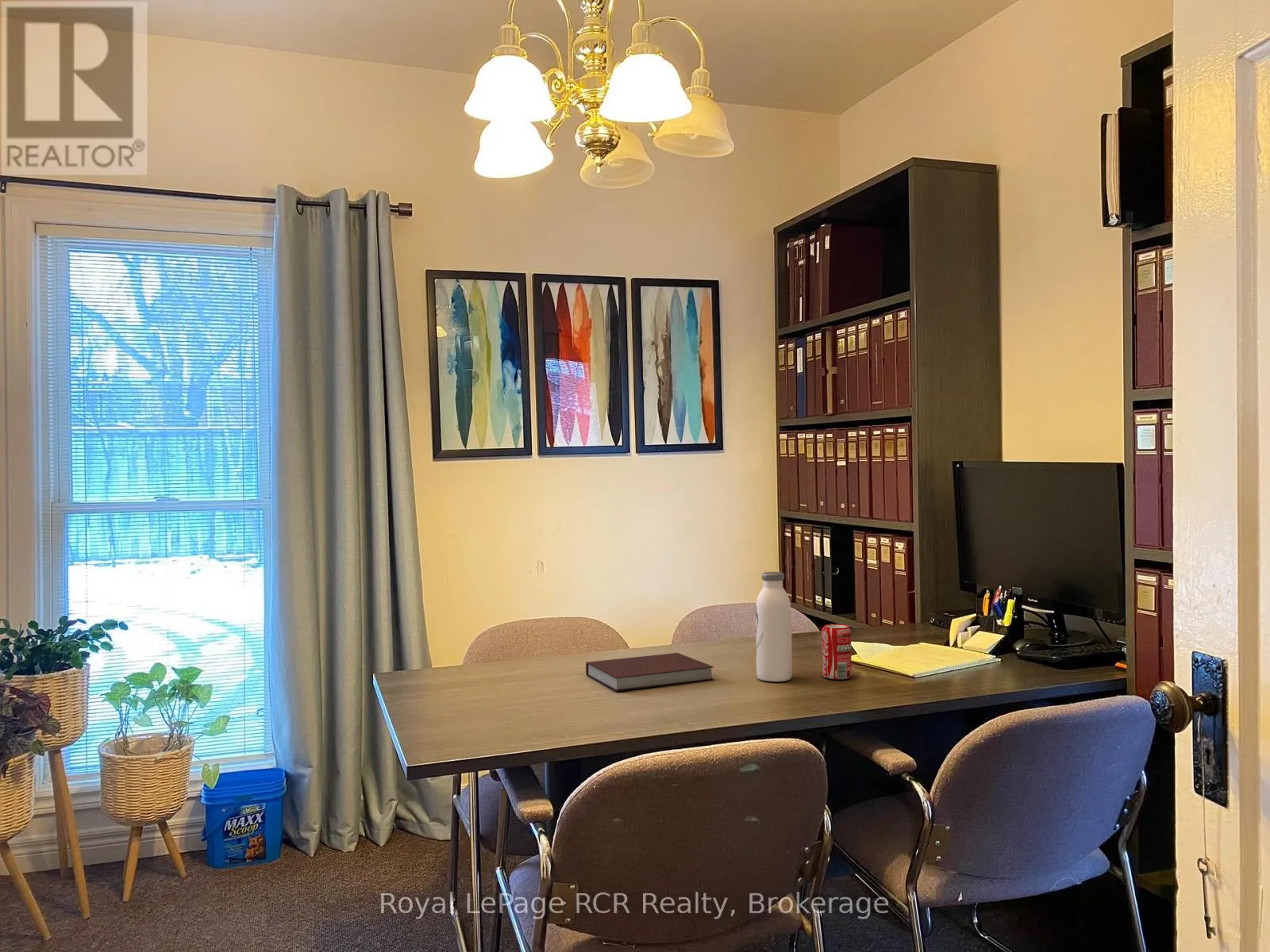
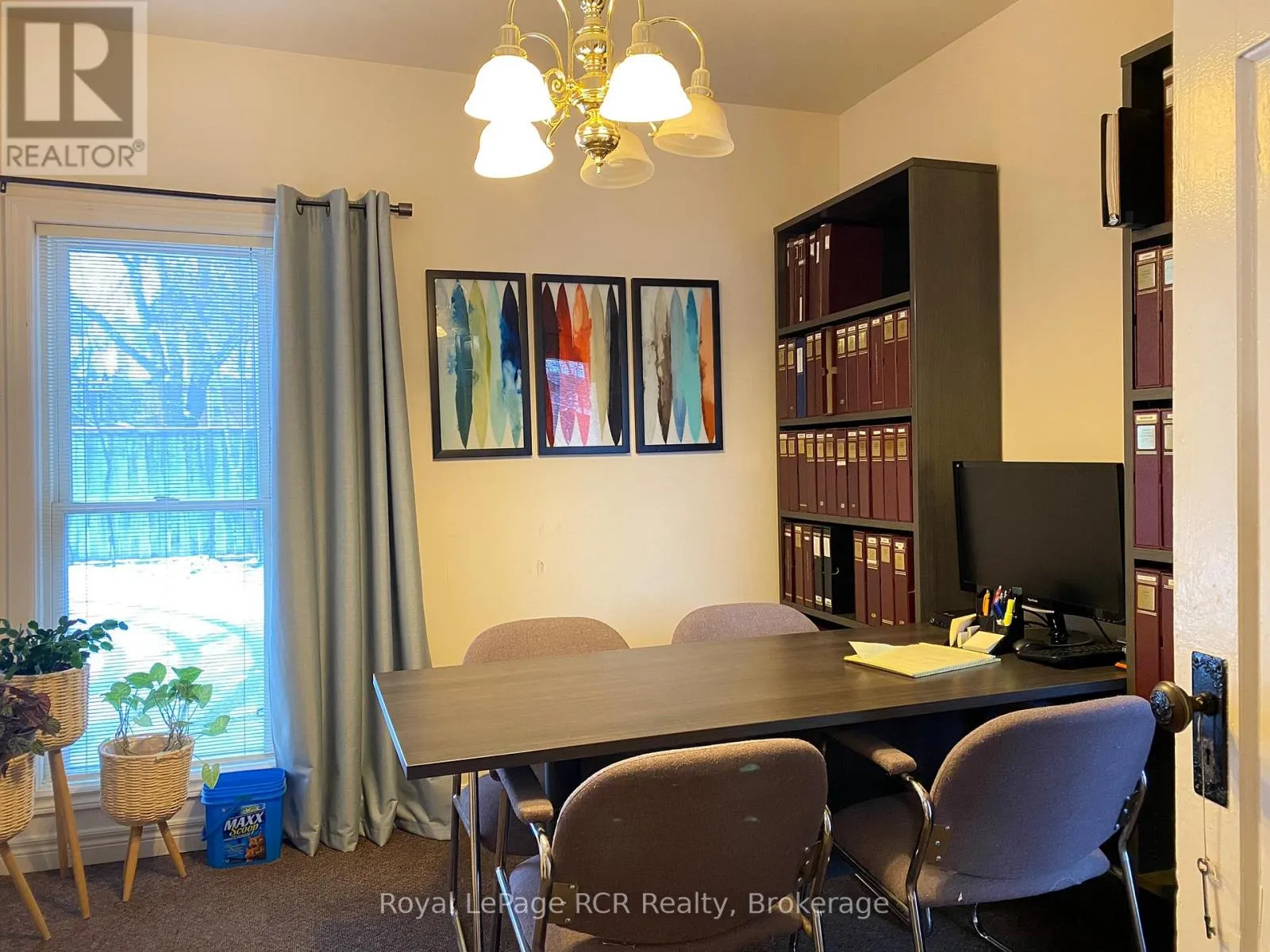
- water bottle [755,571,793,682]
- beverage can [822,623,852,680]
- notebook [585,652,714,692]
